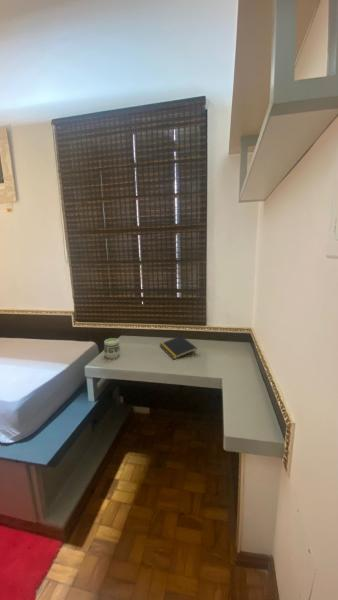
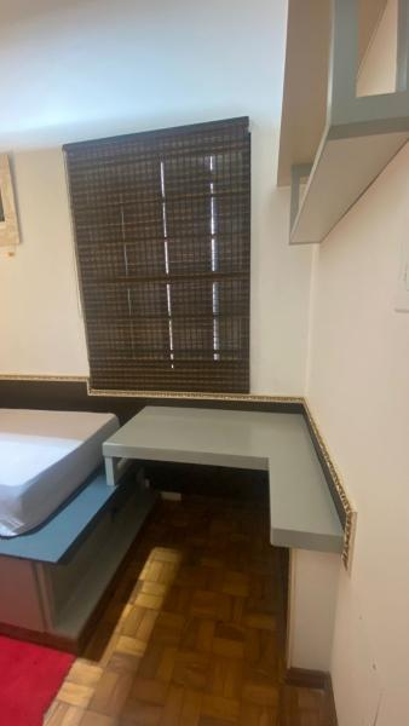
- notepad [159,335,198,360]
- cup [103,337,121,360]
